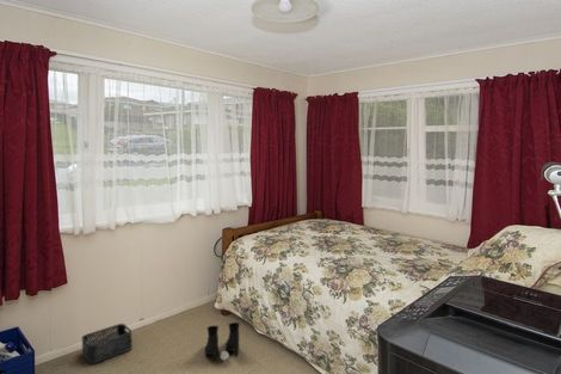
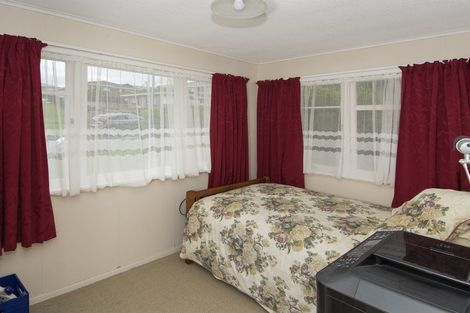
- boots [204,321,241,362]
- storage bin [81,323,134,366]
